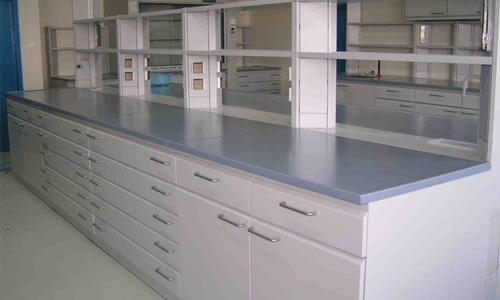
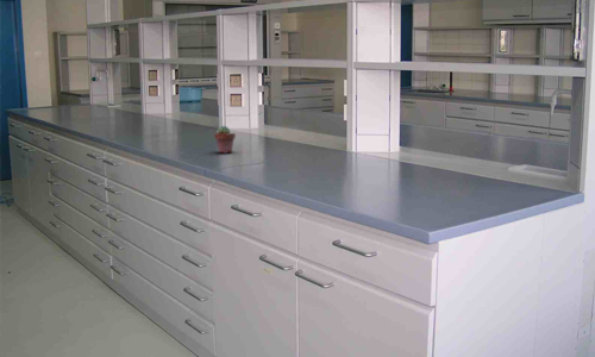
+ potted succulent [214,124,237,155]
